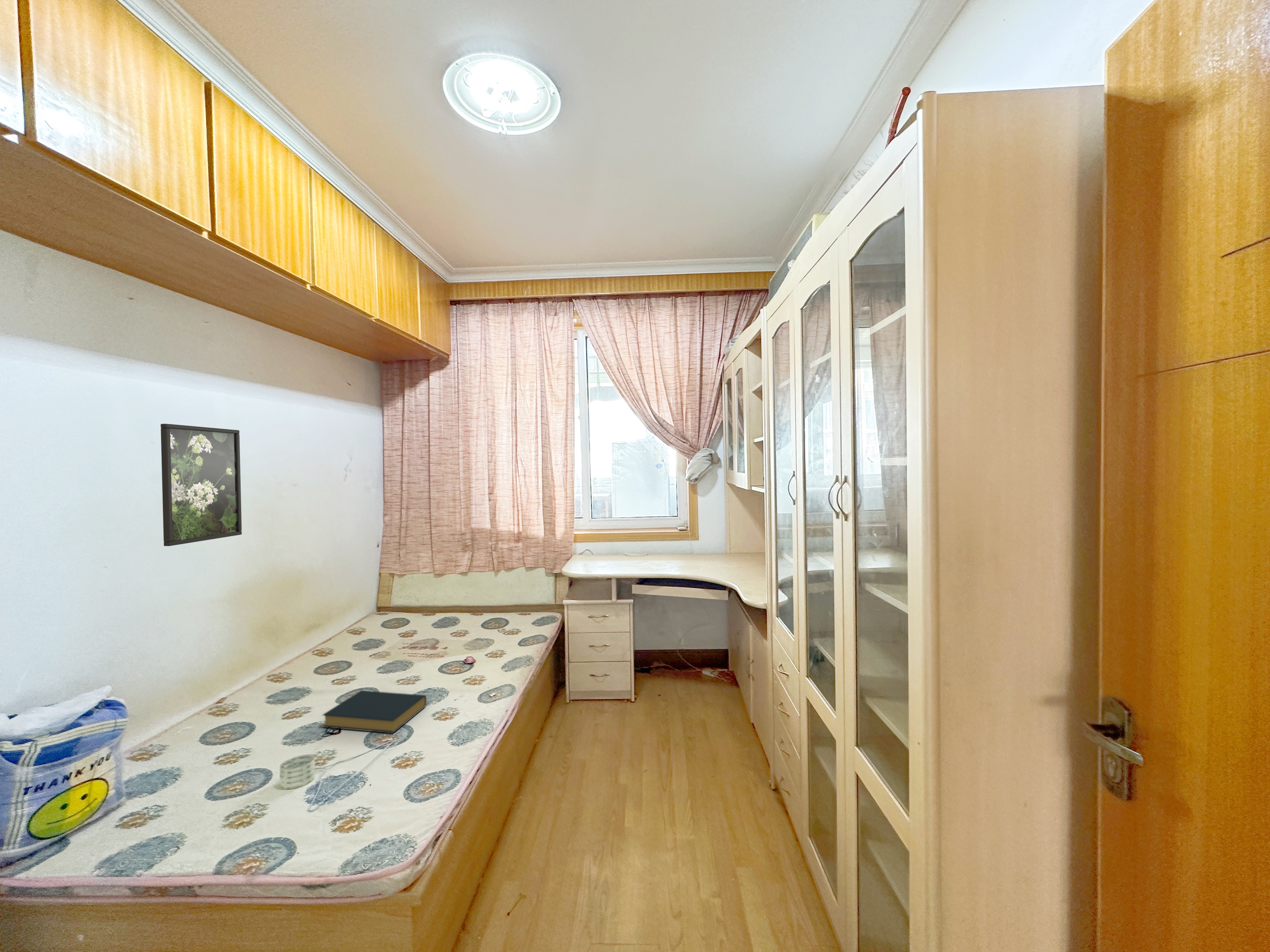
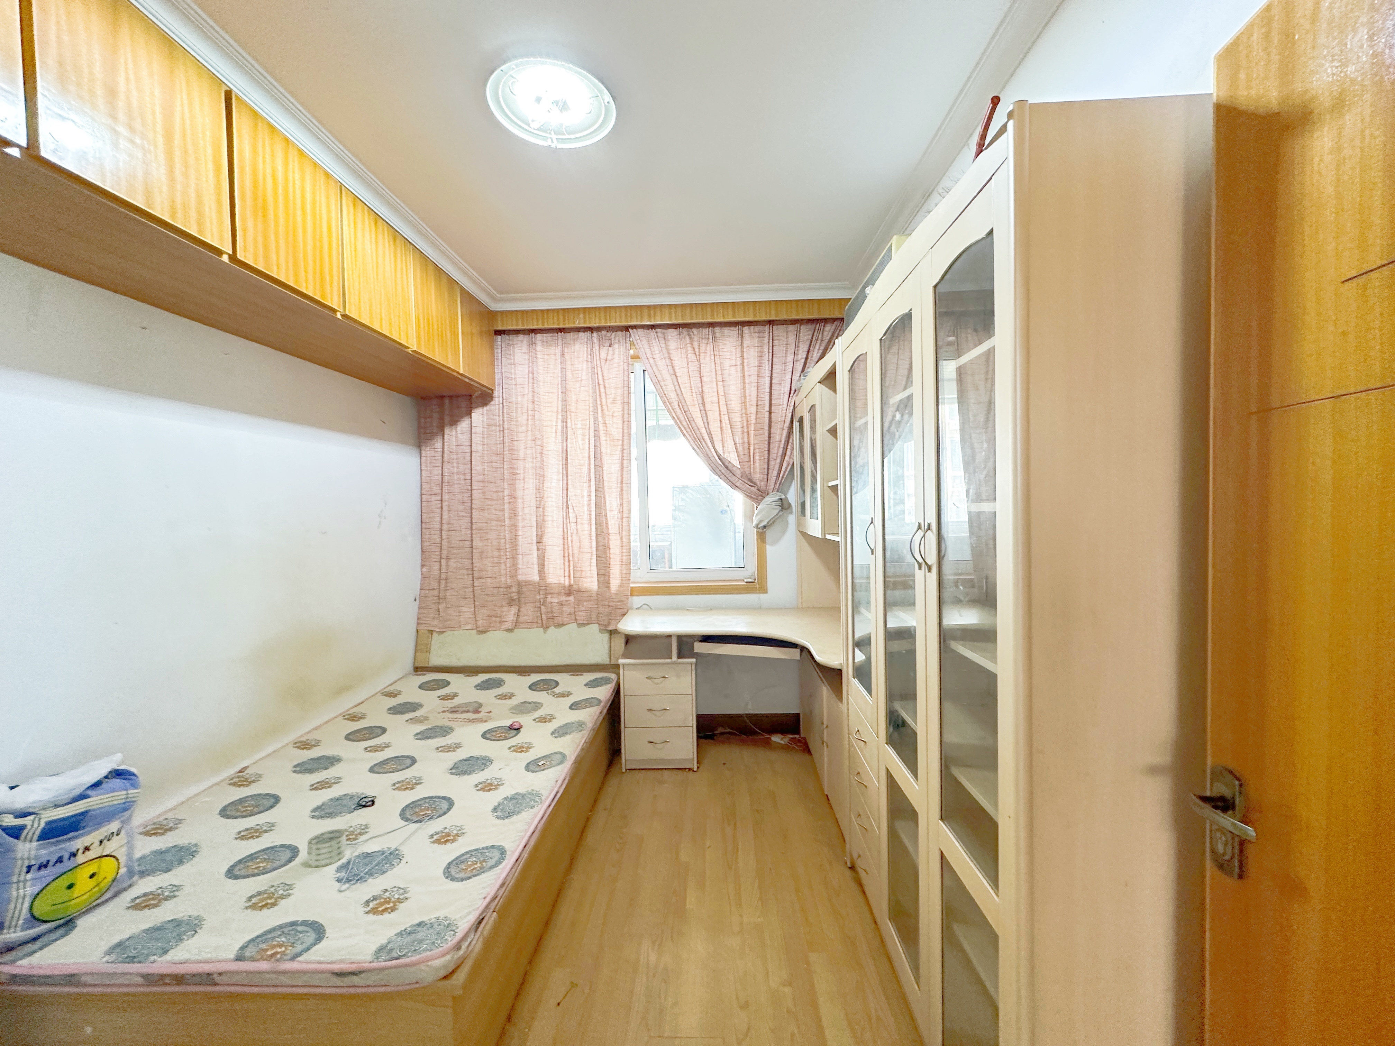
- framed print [160,423,242,547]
- hardback book [322,690,427,734]
